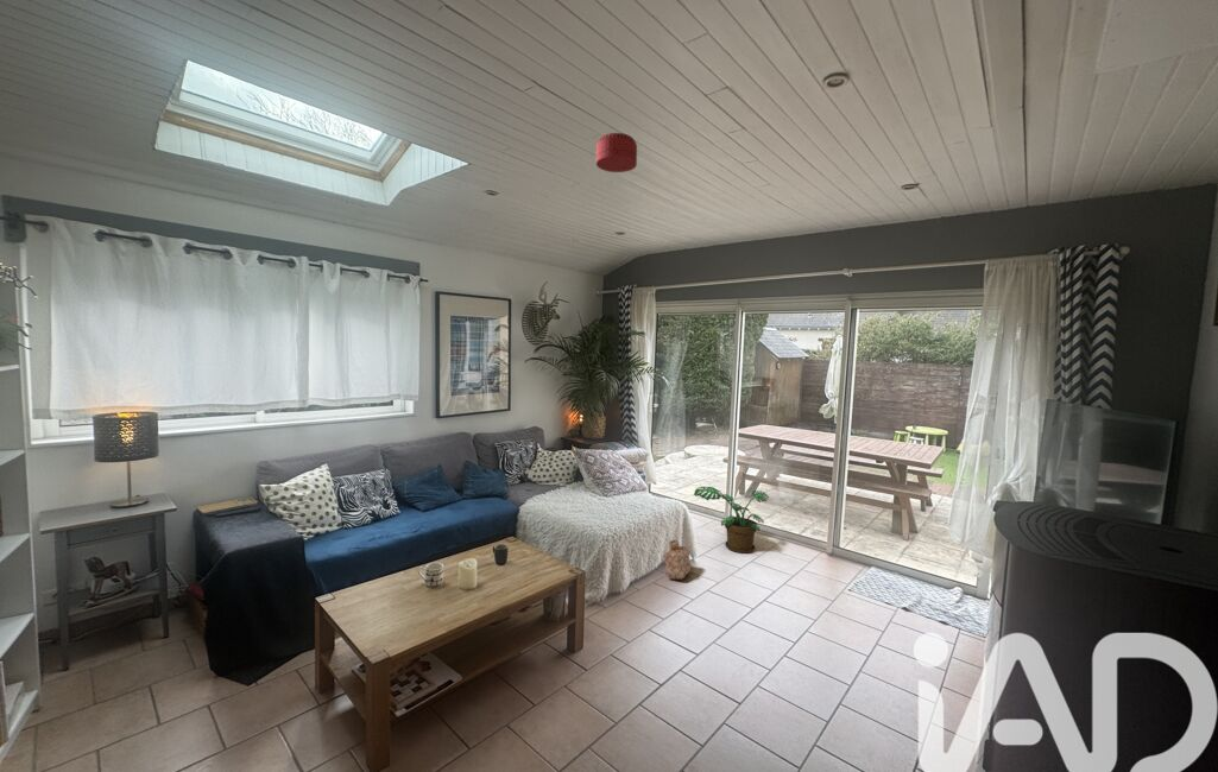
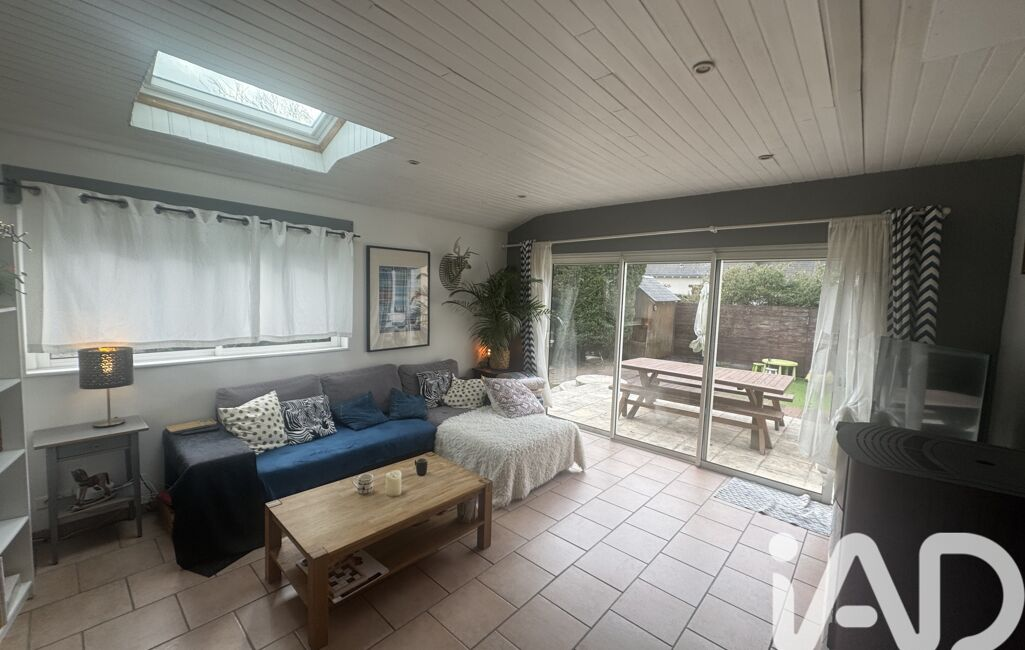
- basket [662,539,693,581]
- smoke detector [595,132,638,173]
- potted plant [693,486,770,555]
